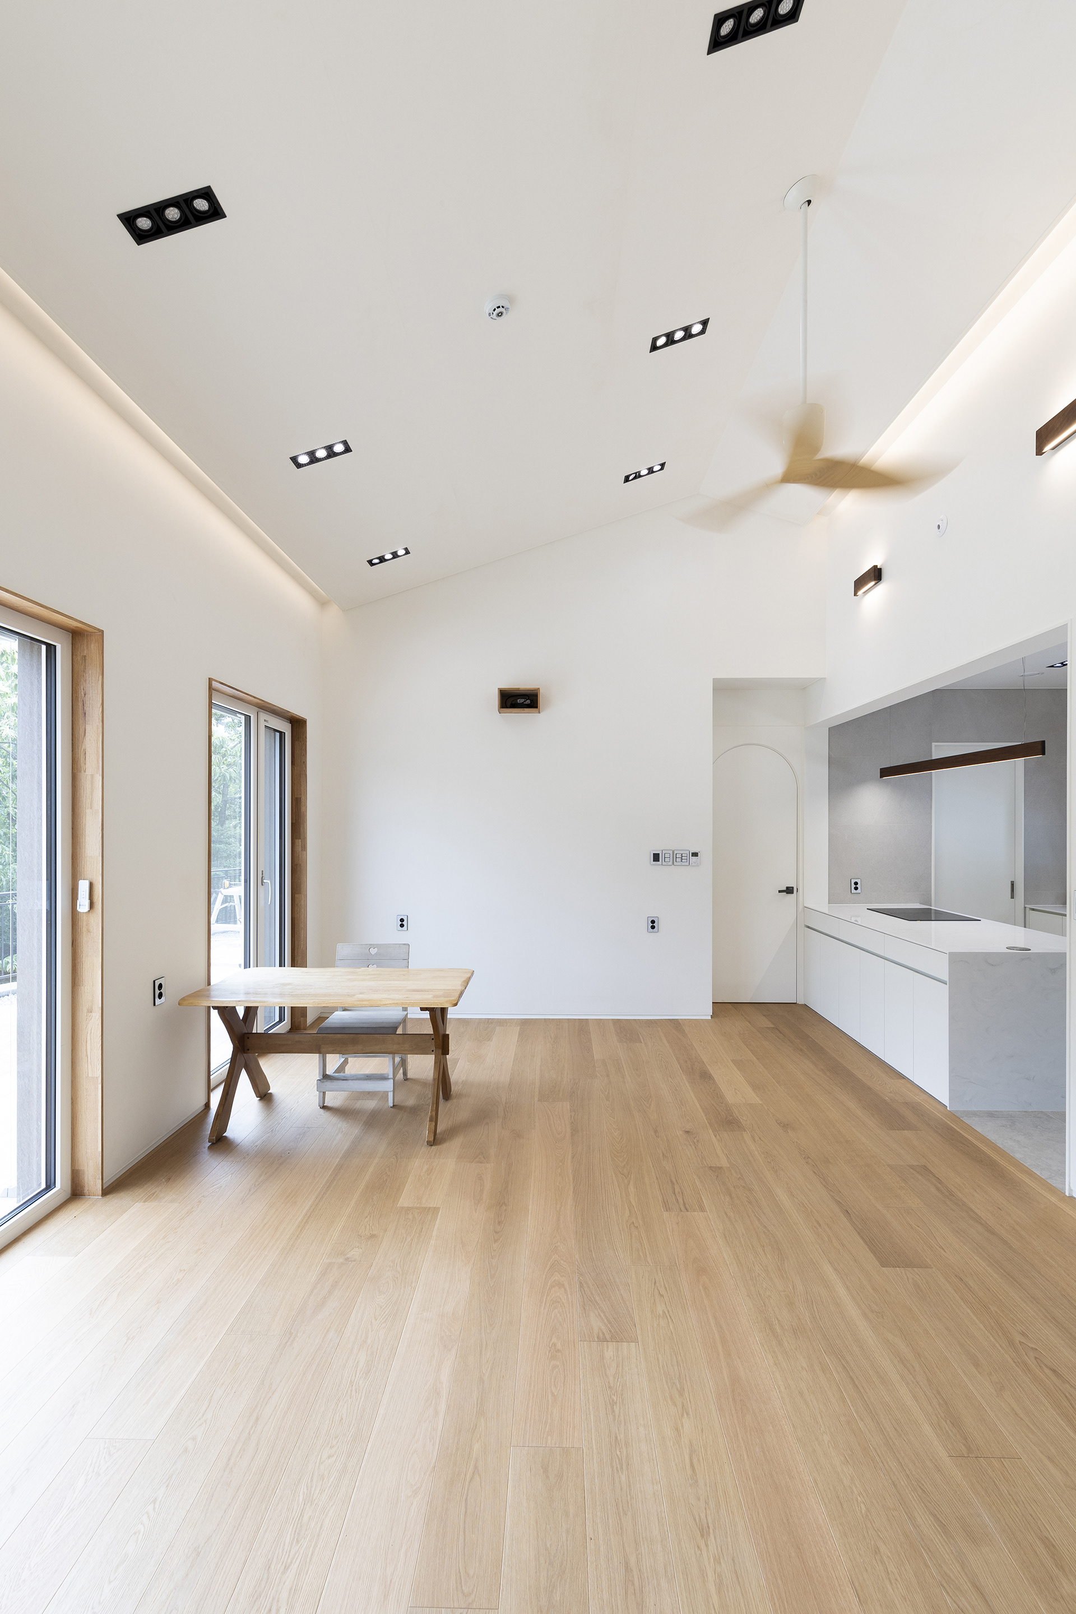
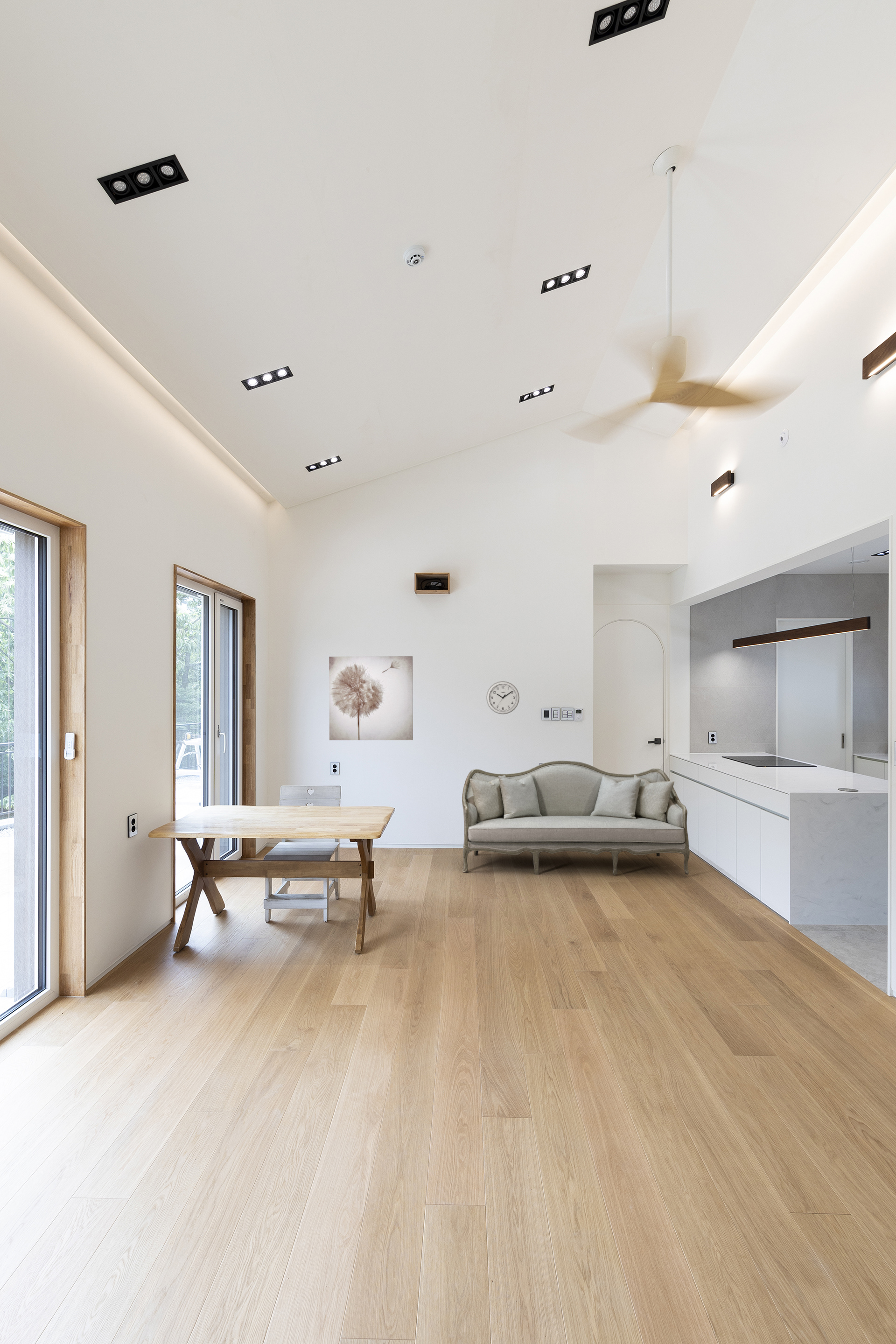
+ wall clock [486,681,520,715]
+ sofa [462,760,690,875]
+ wall art [329,656,413,741]
